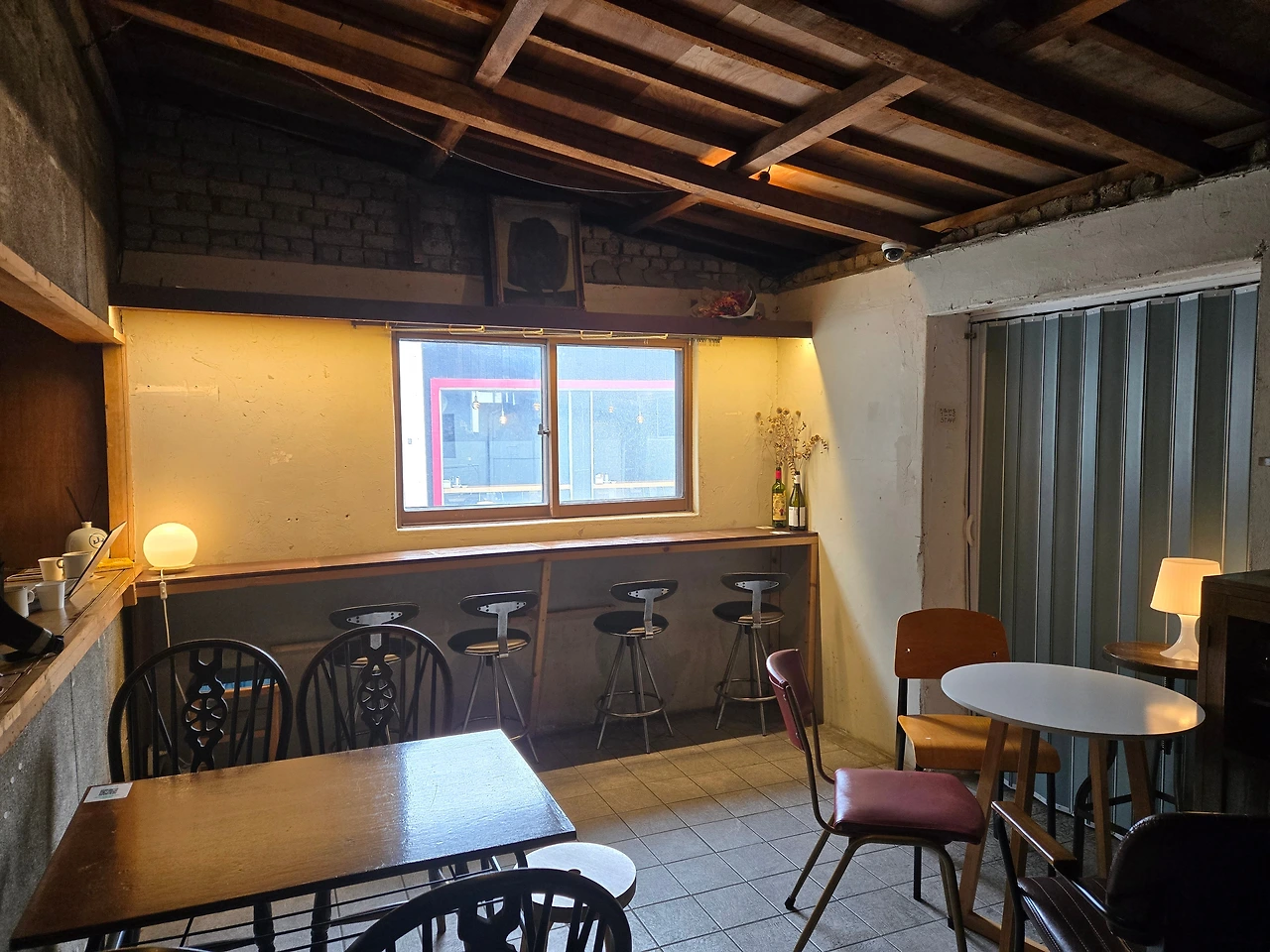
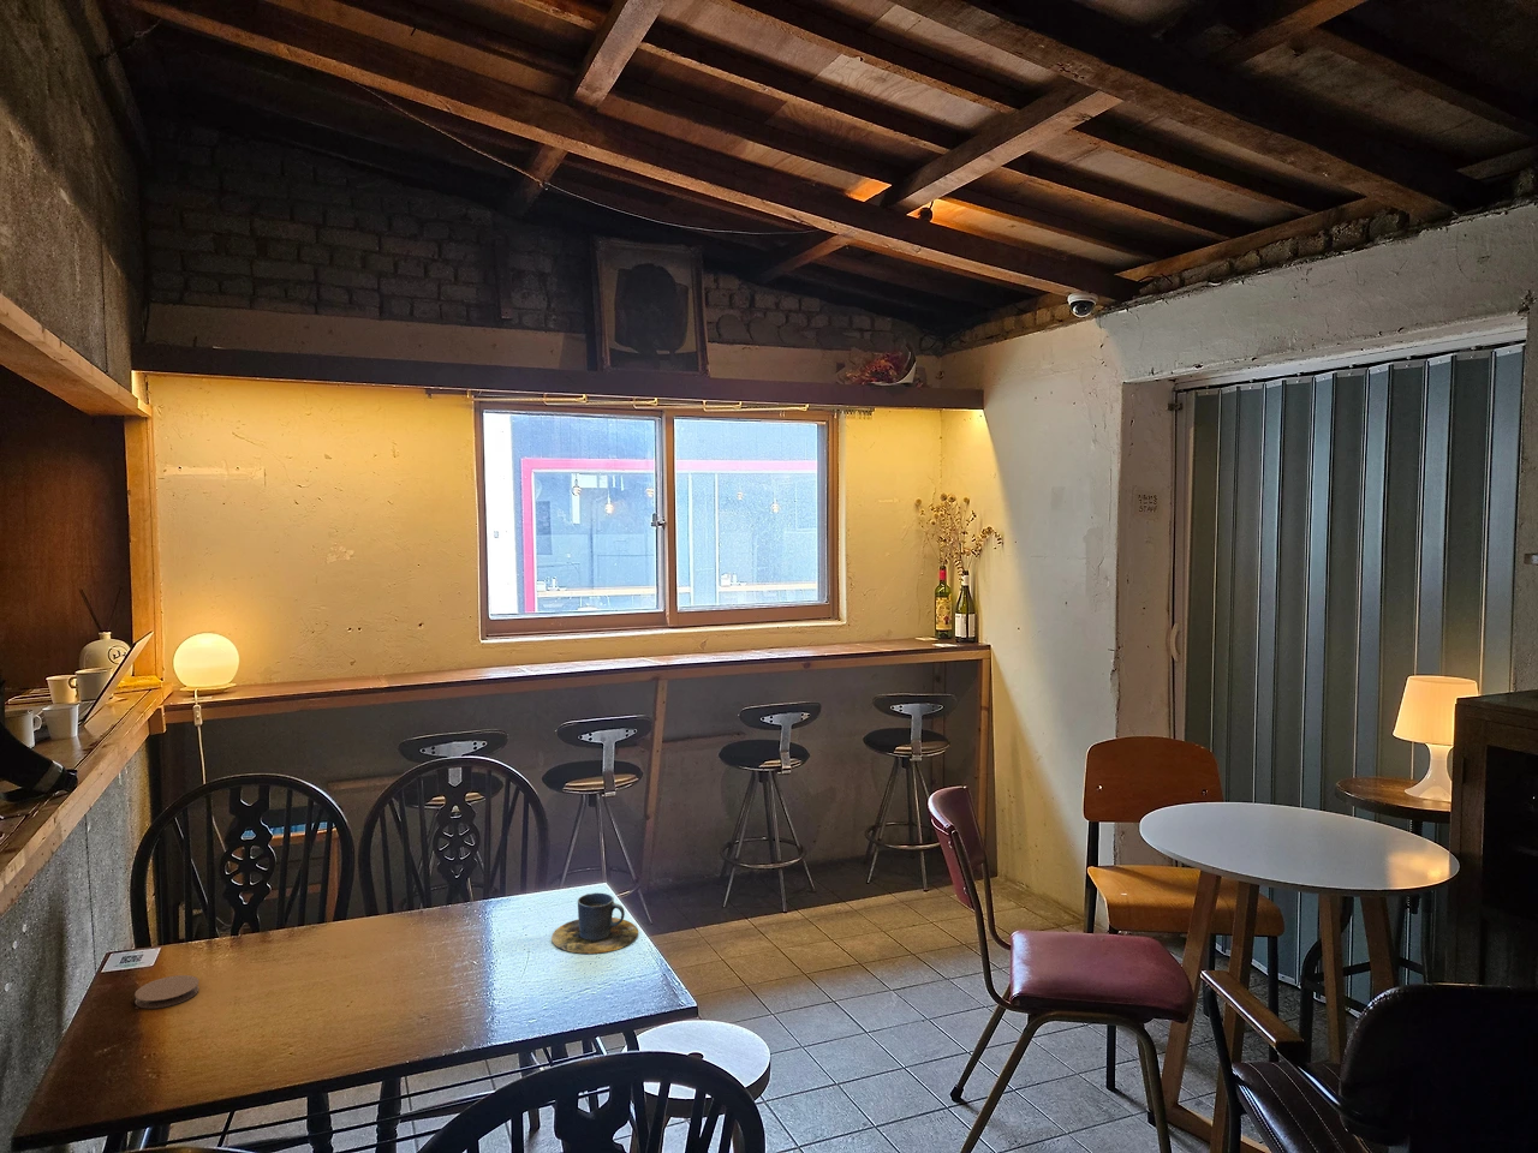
+ cup [550,891,639,954]
+ coaster [133,974,201,1009]
